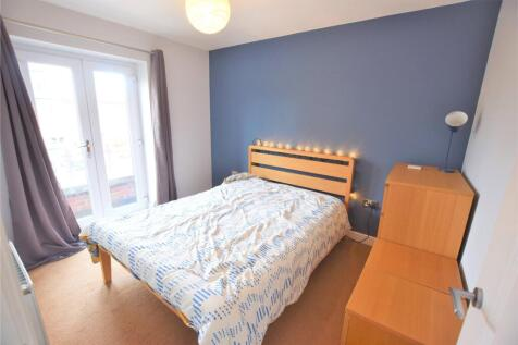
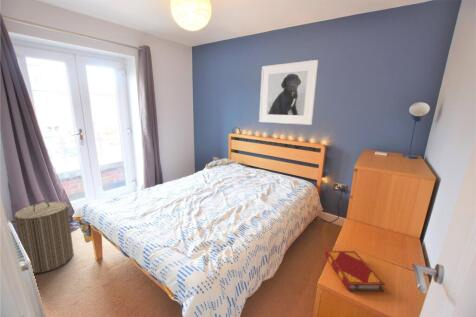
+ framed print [258,59,319,126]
+ laundry hamper [9,199,74,274]
+ hardback book [324,250,386,292]
